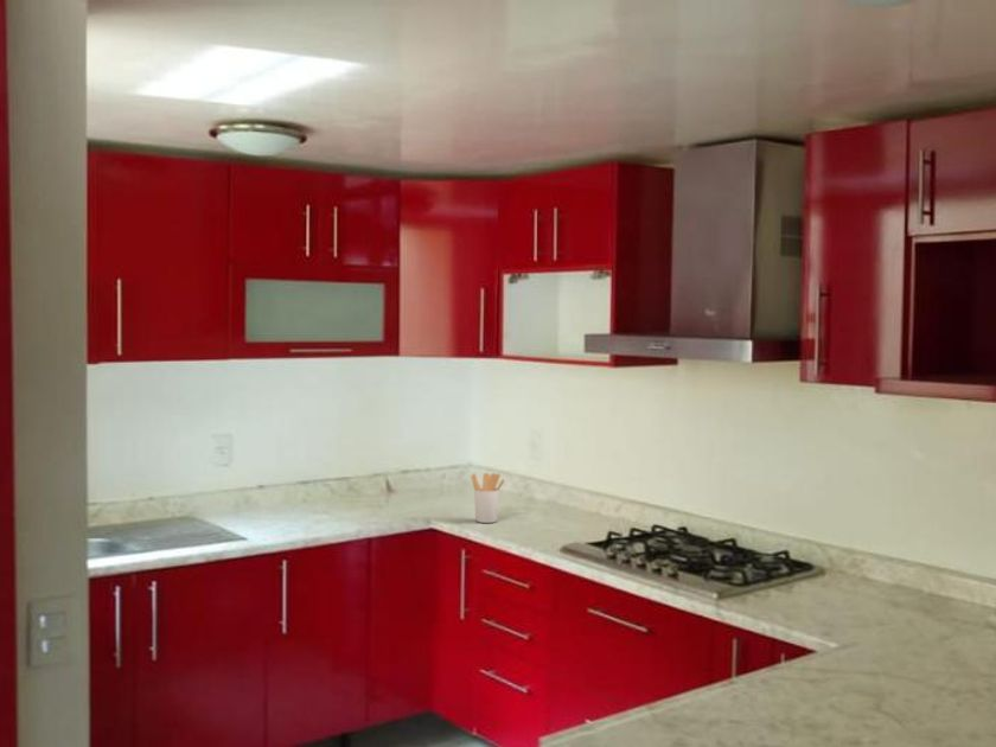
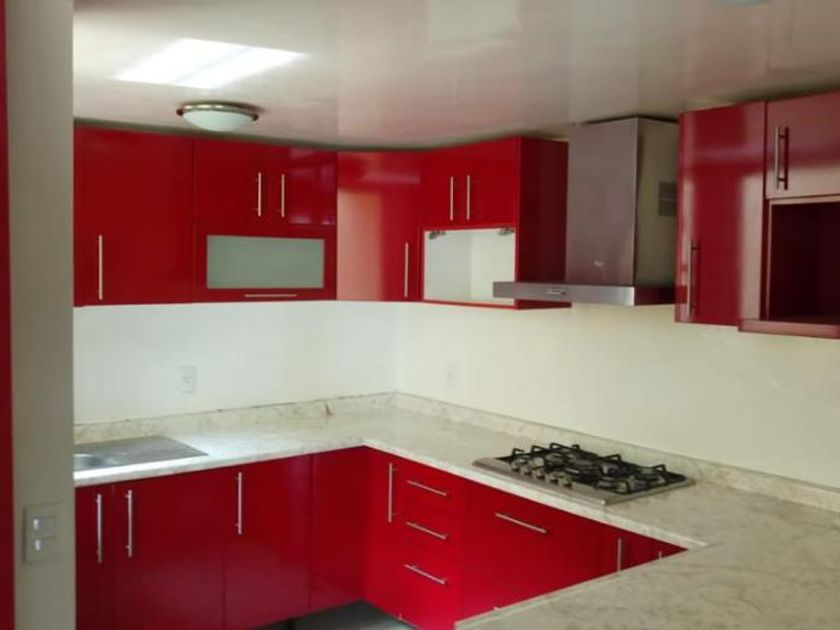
- utensil holder [470,472,506,524]
